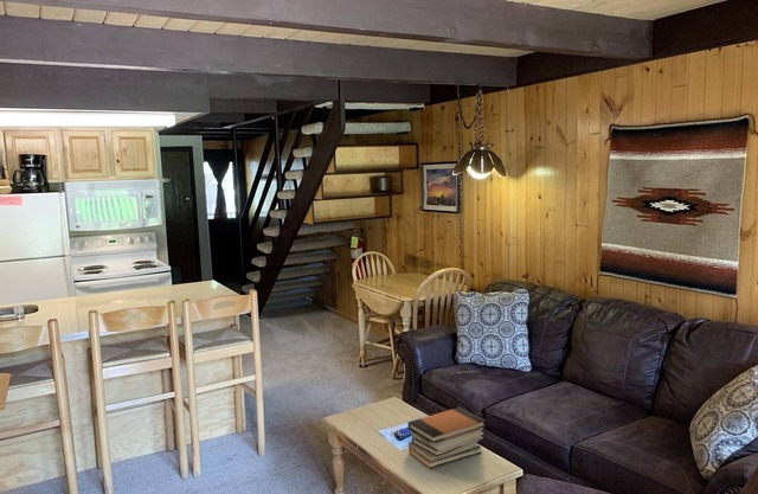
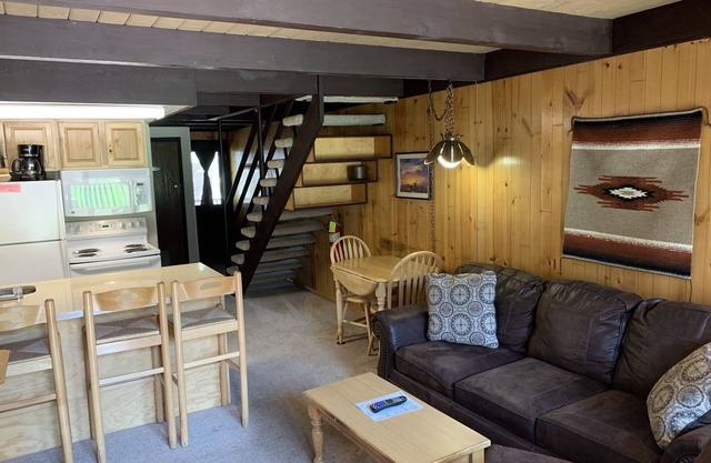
- book stack [407,406,487,469]
